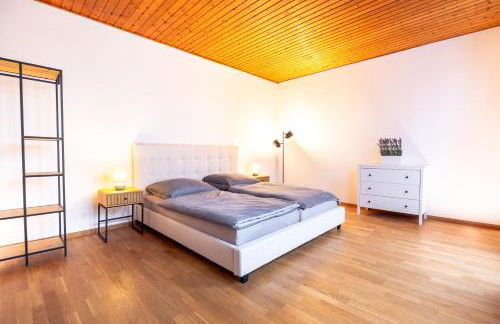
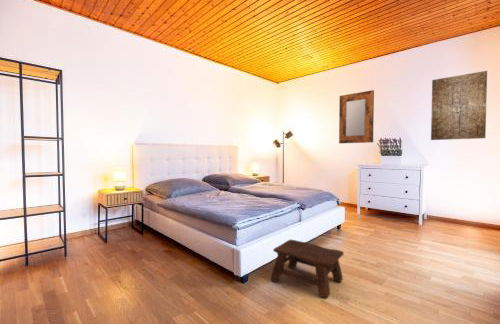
+ stool [270,239,345,298]
+ wall art [430,70,488,141]
+ home mirror [338,89,375,144]
